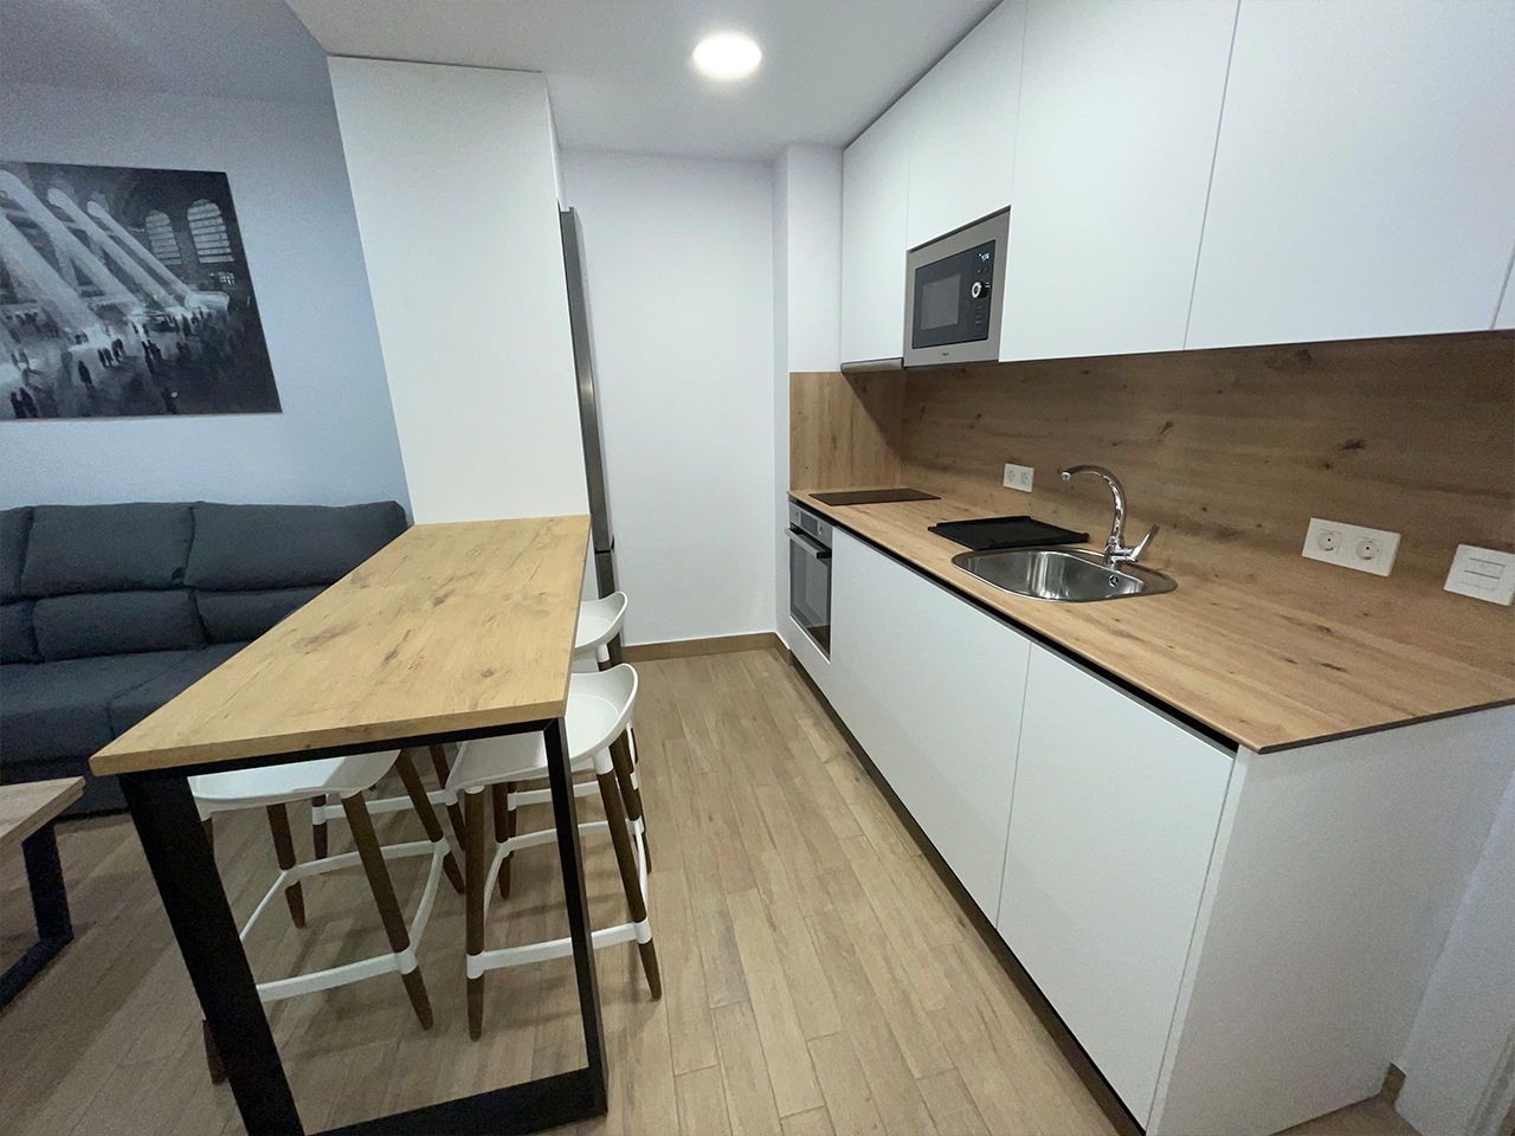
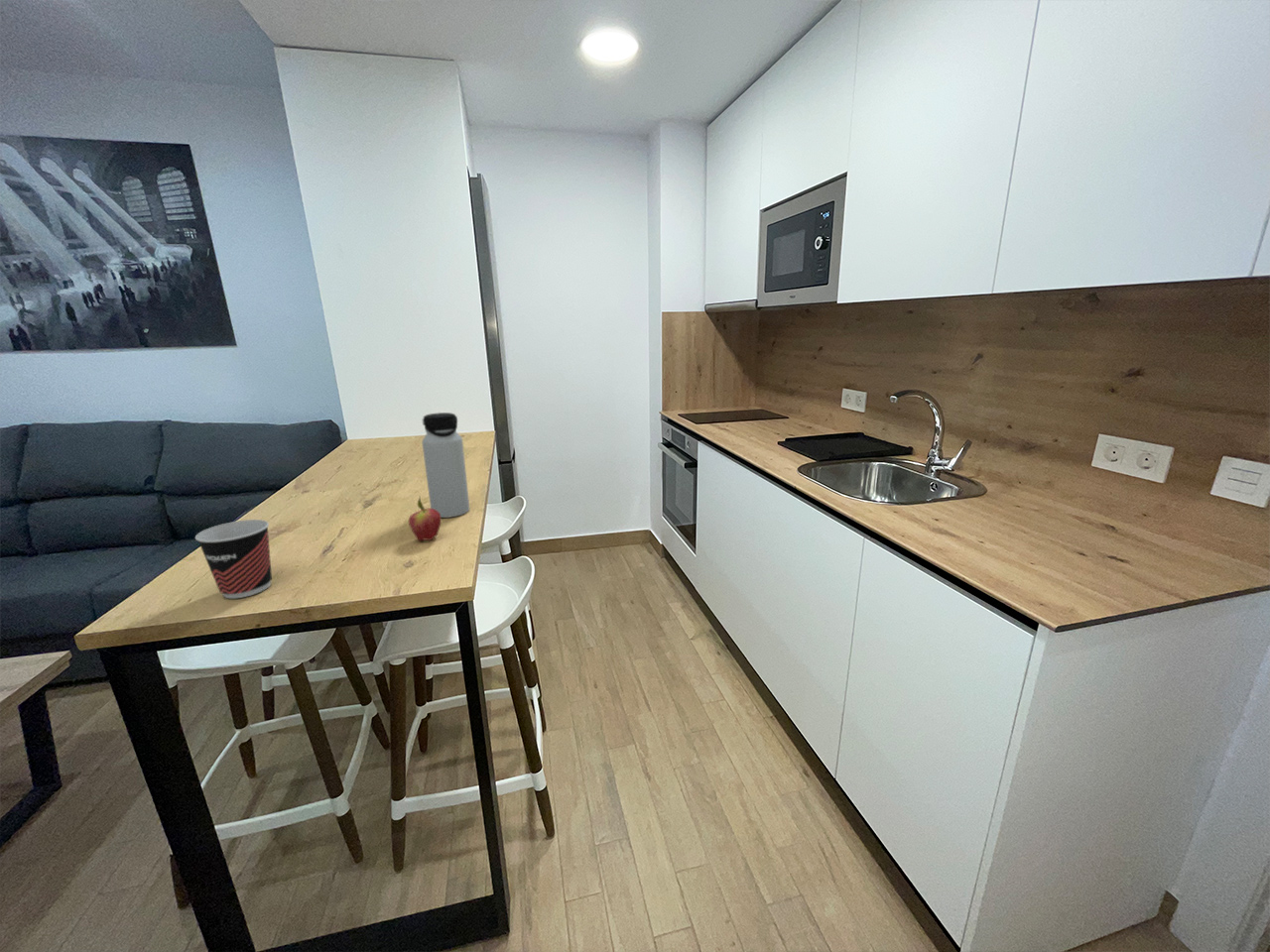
+ water bottle [421,412,470,519]
+ fruit [408,496,442,541]
+ cup [194,519,273,599]
